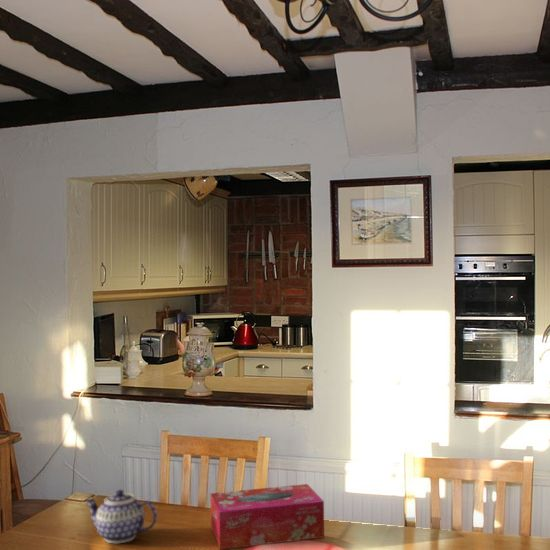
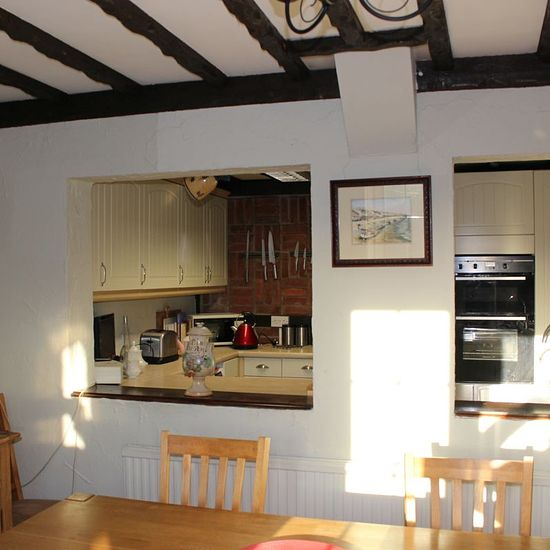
- teapot [83,489,158,545]
- tissue box [209,483,325,550]
